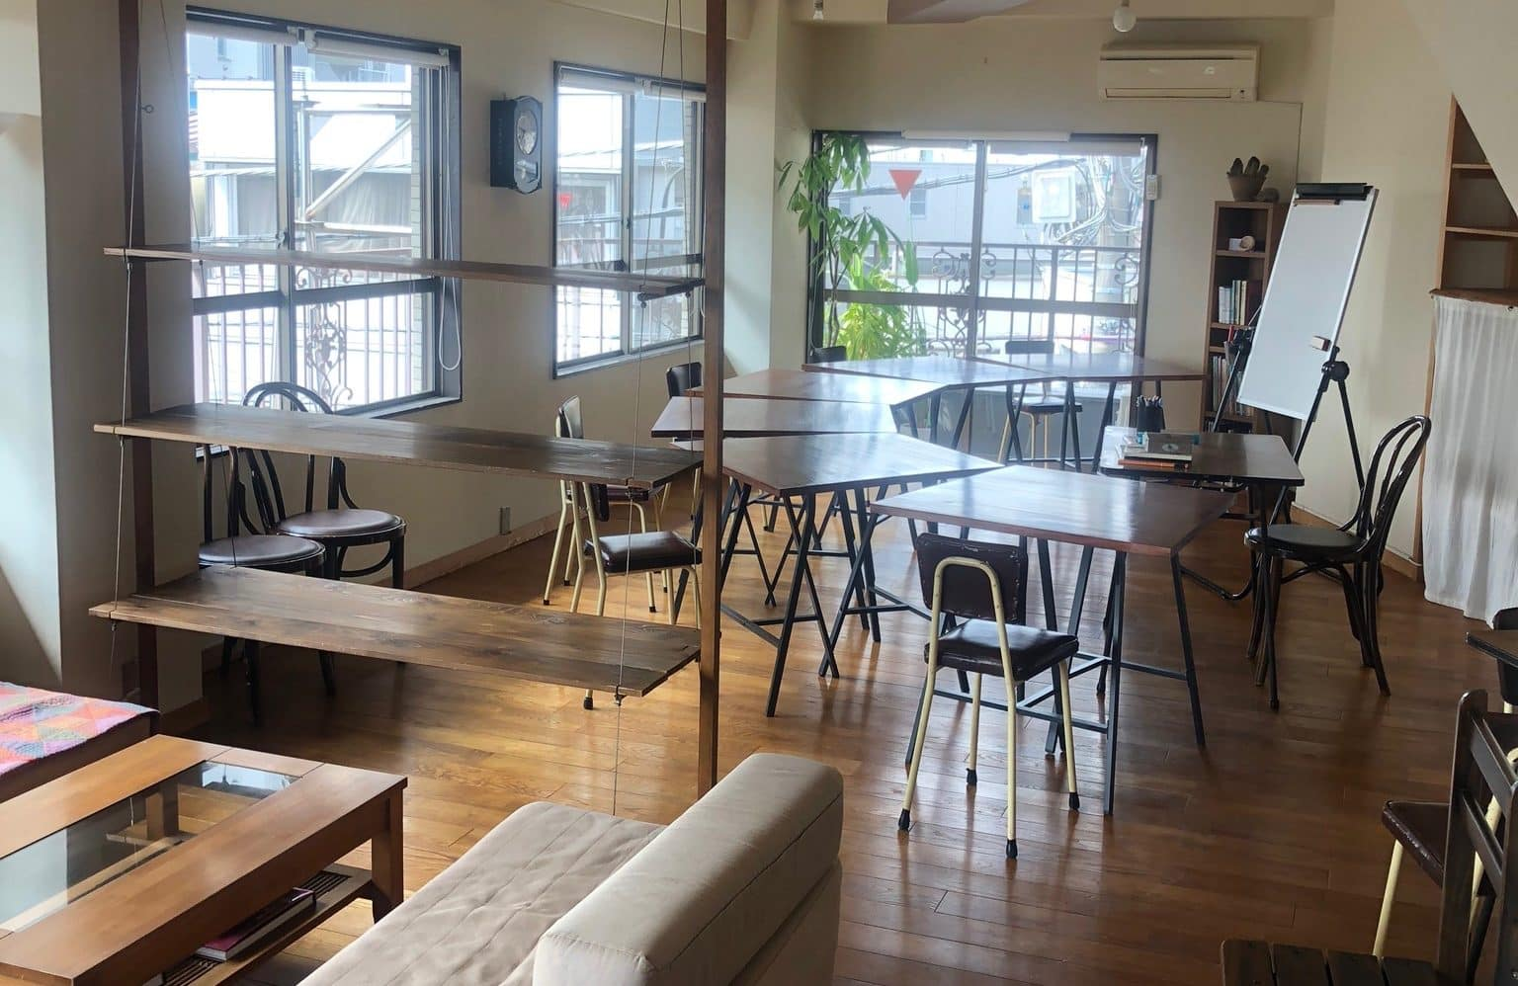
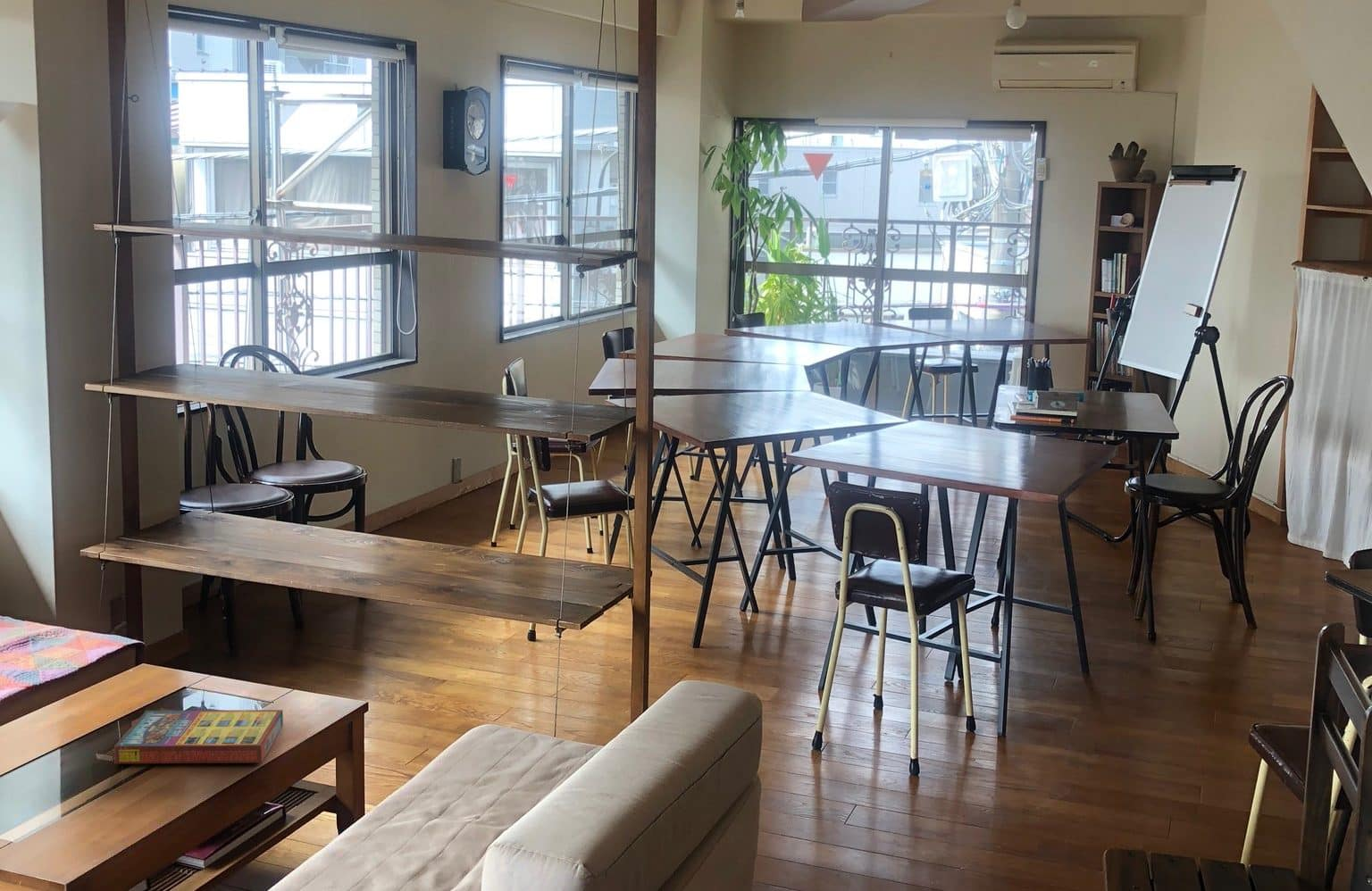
+ game compilation box [113,709,284,764]
